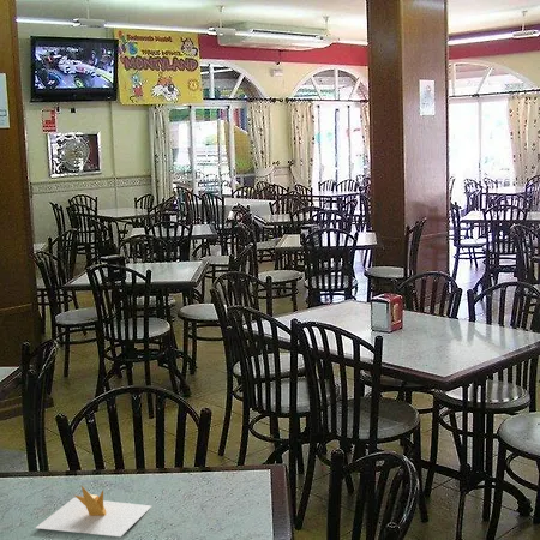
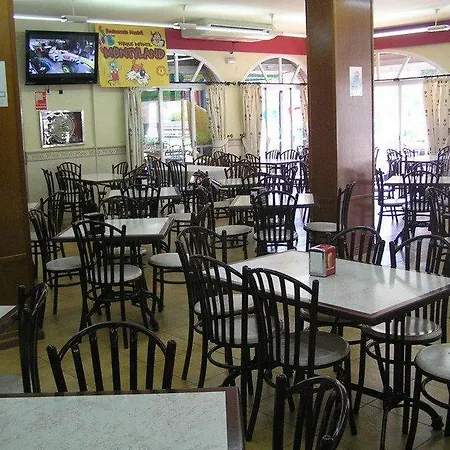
- napkin holder [35,485,152,538]
